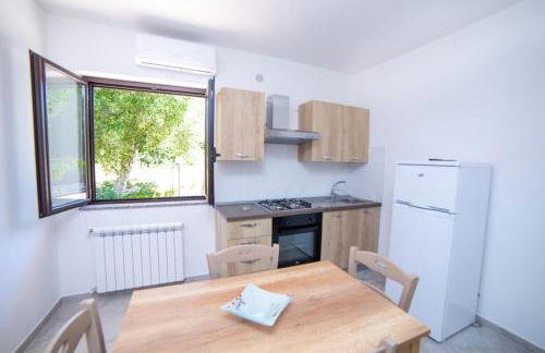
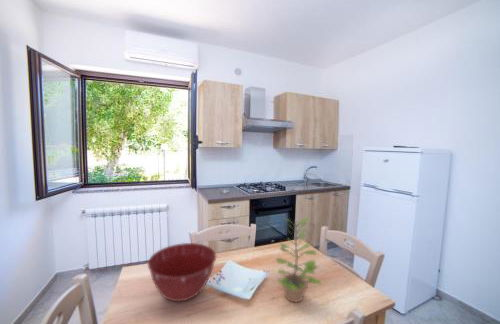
+ plant [275,216,323,303]
+ mixing bowl [147,242,217,303]
